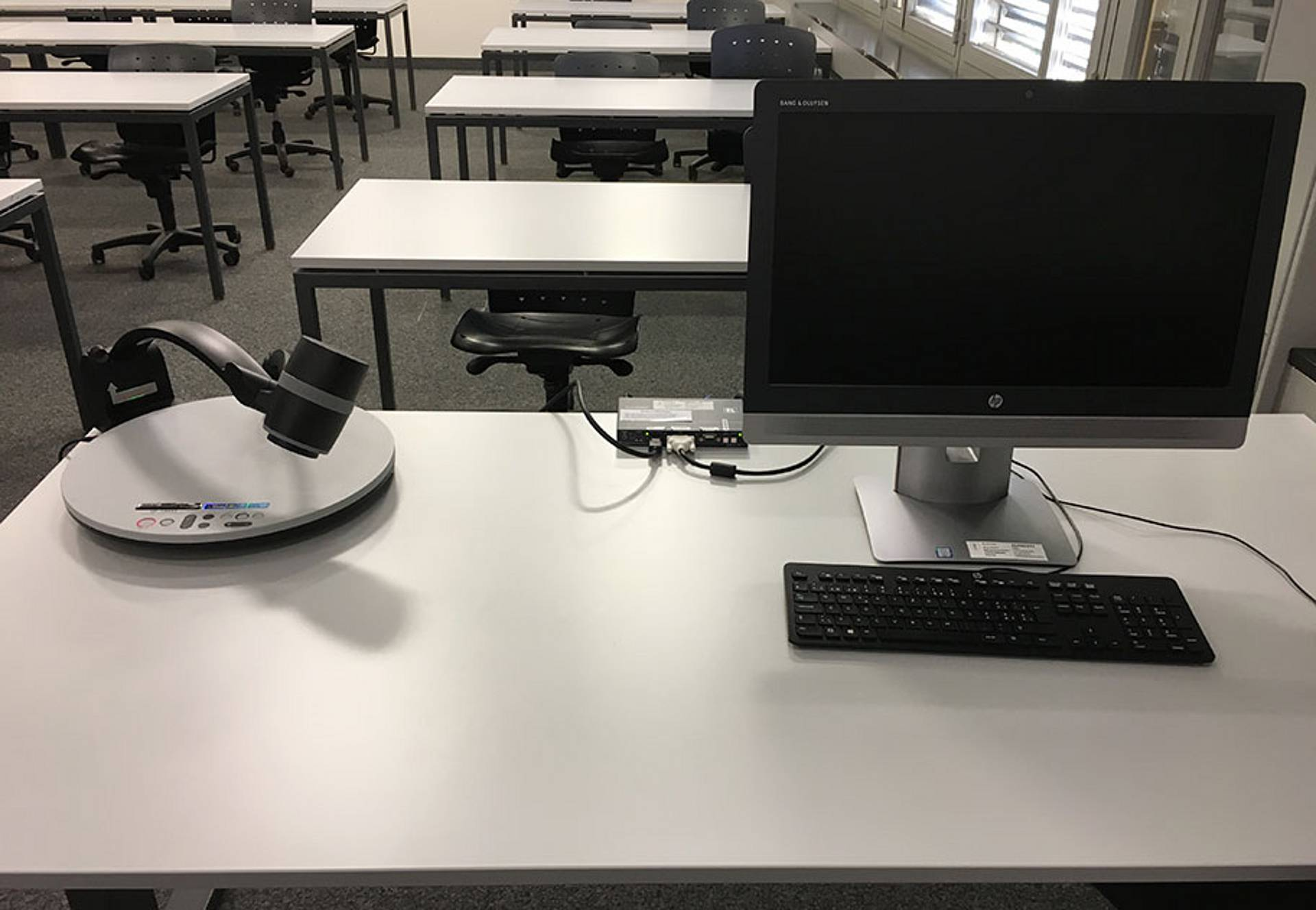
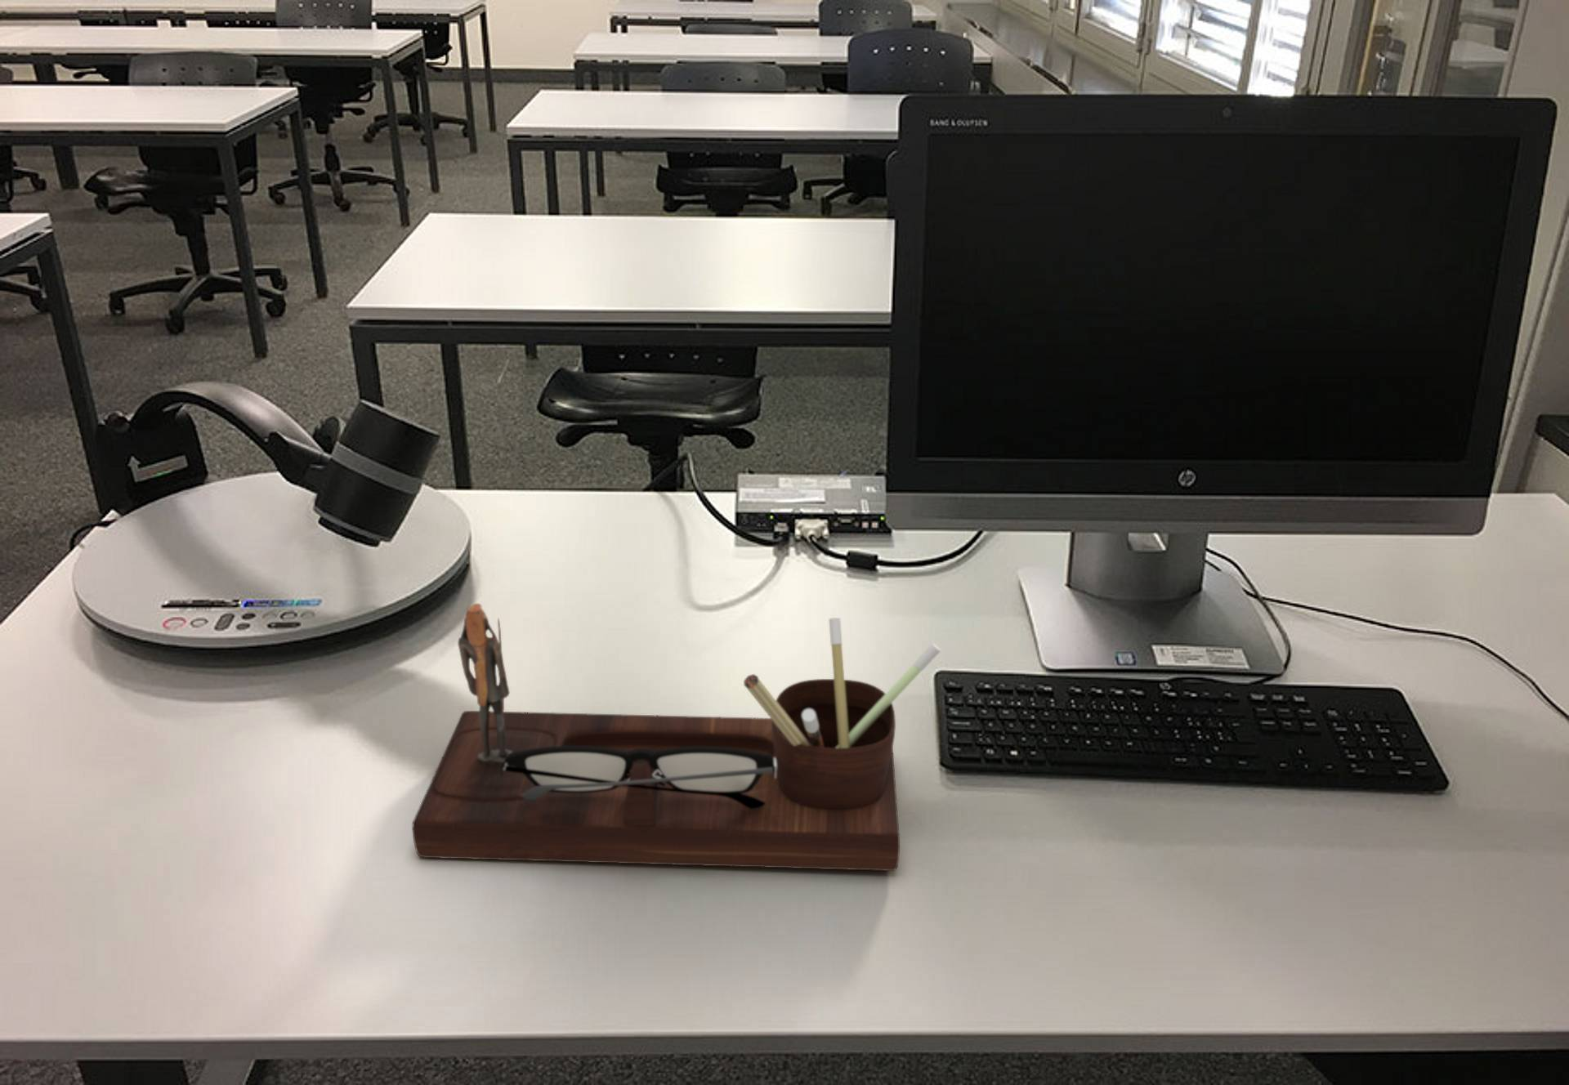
+ desk organizer [411,603,942,872]
